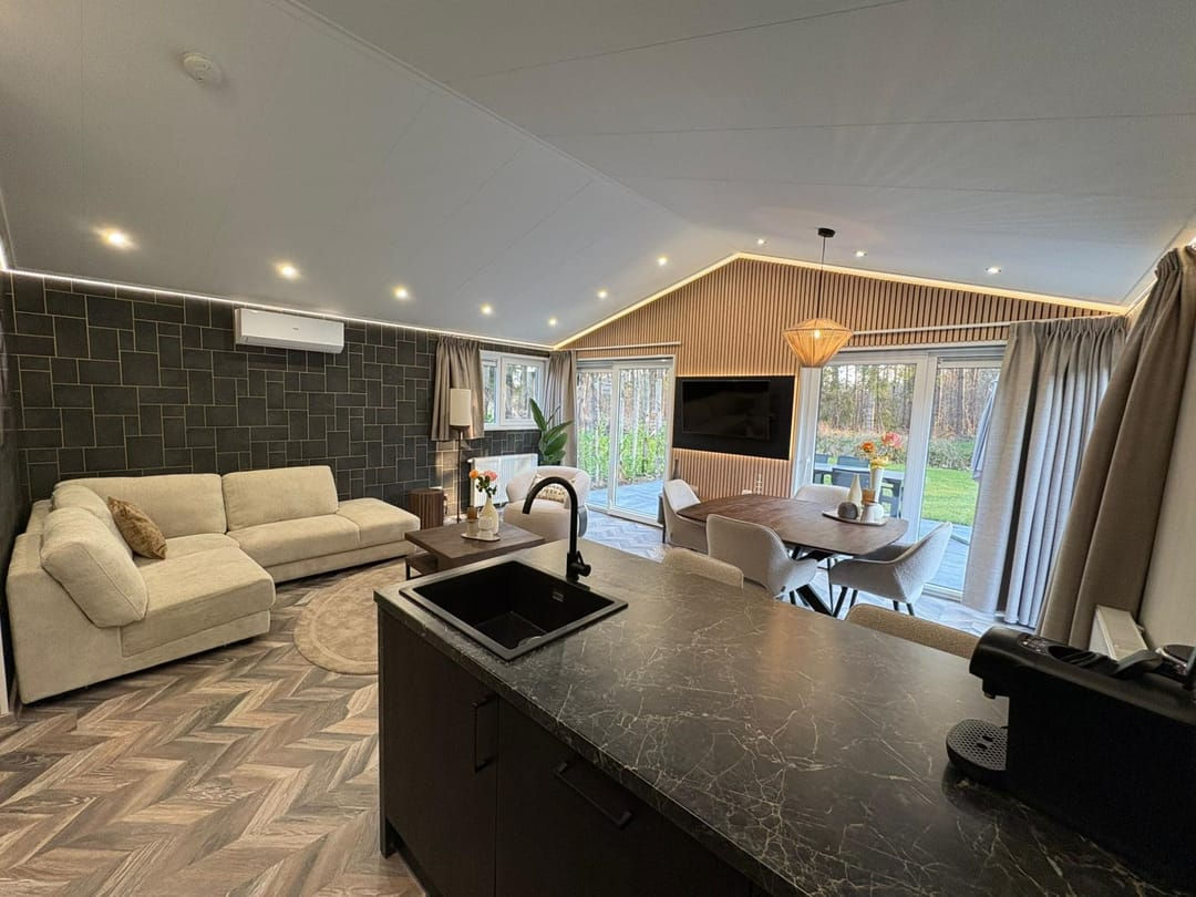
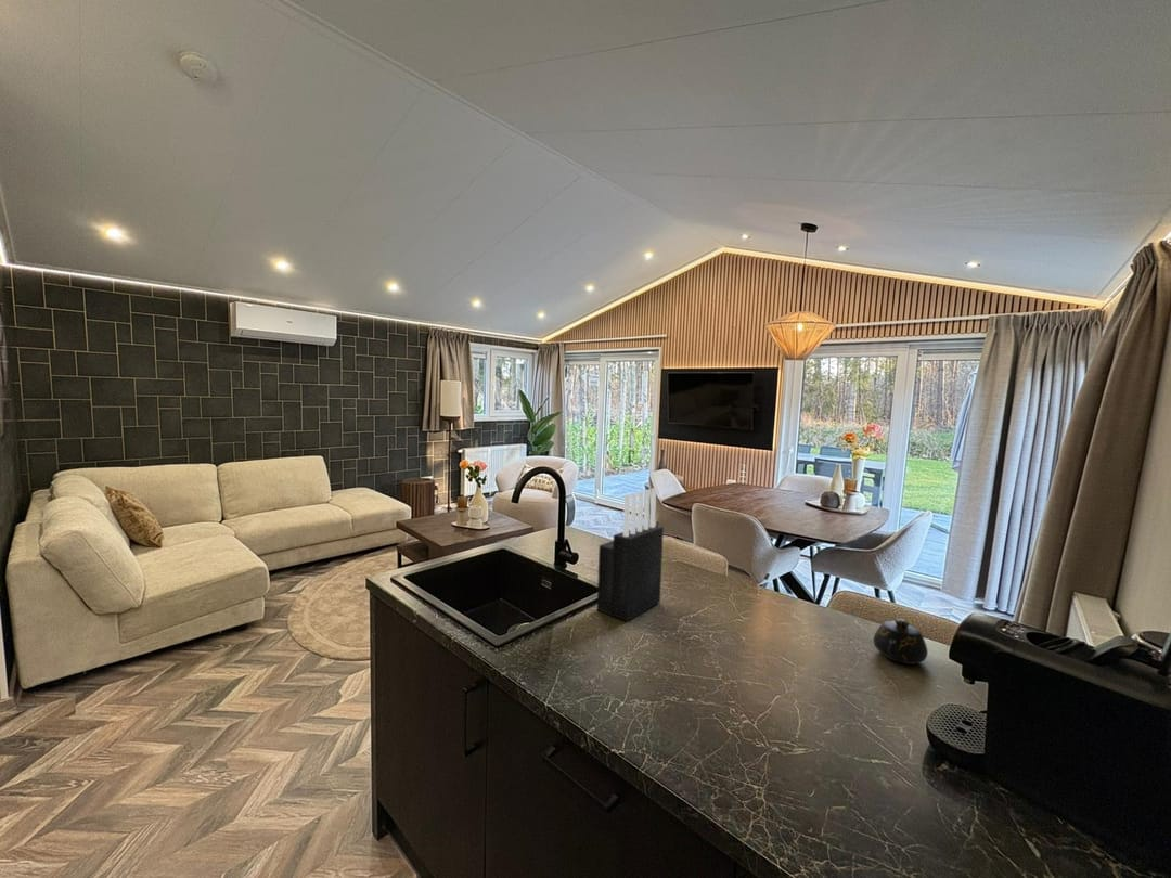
+ knife block [596,487,665,623]
+ teapot [873,618,929,666]
